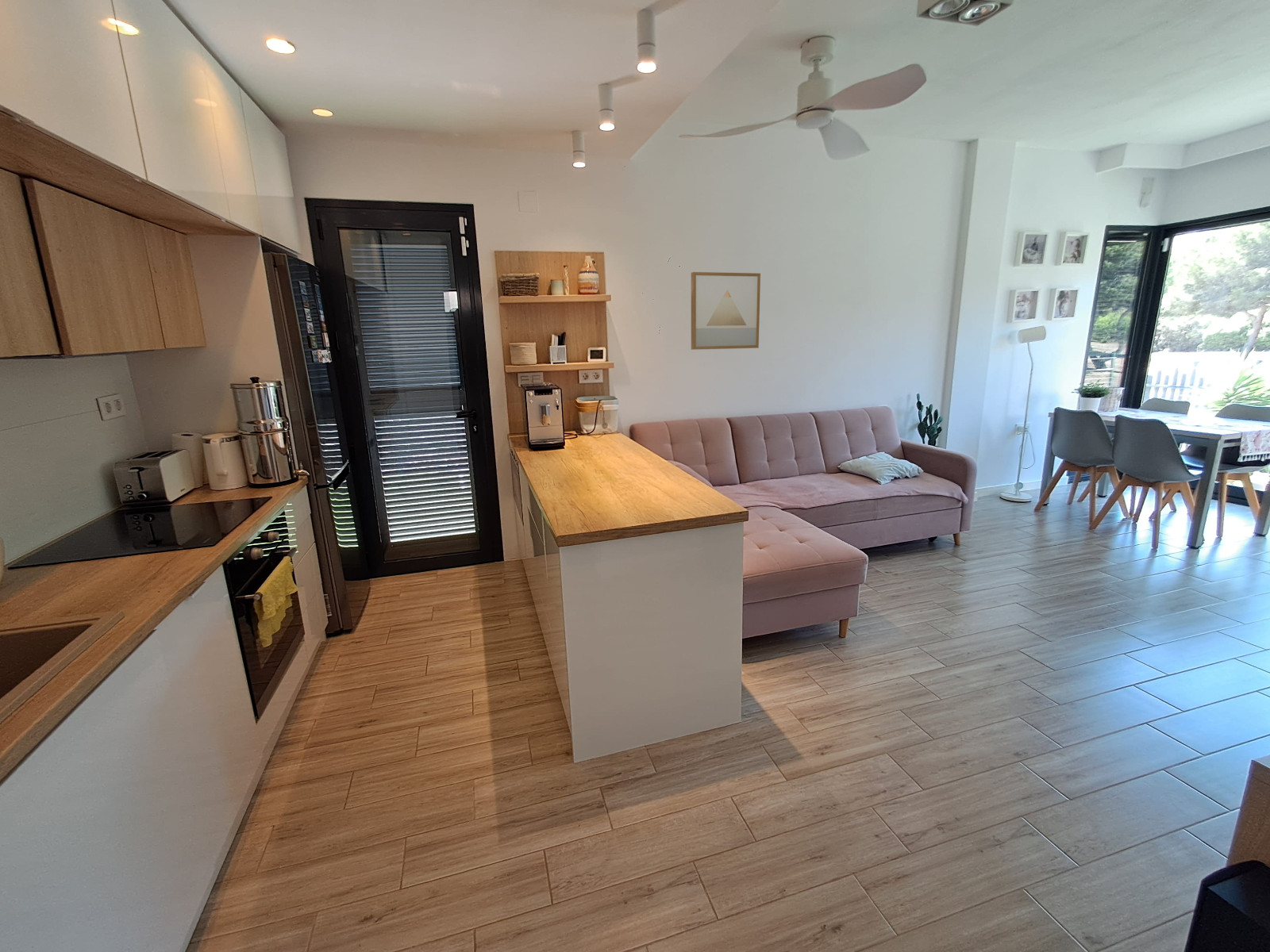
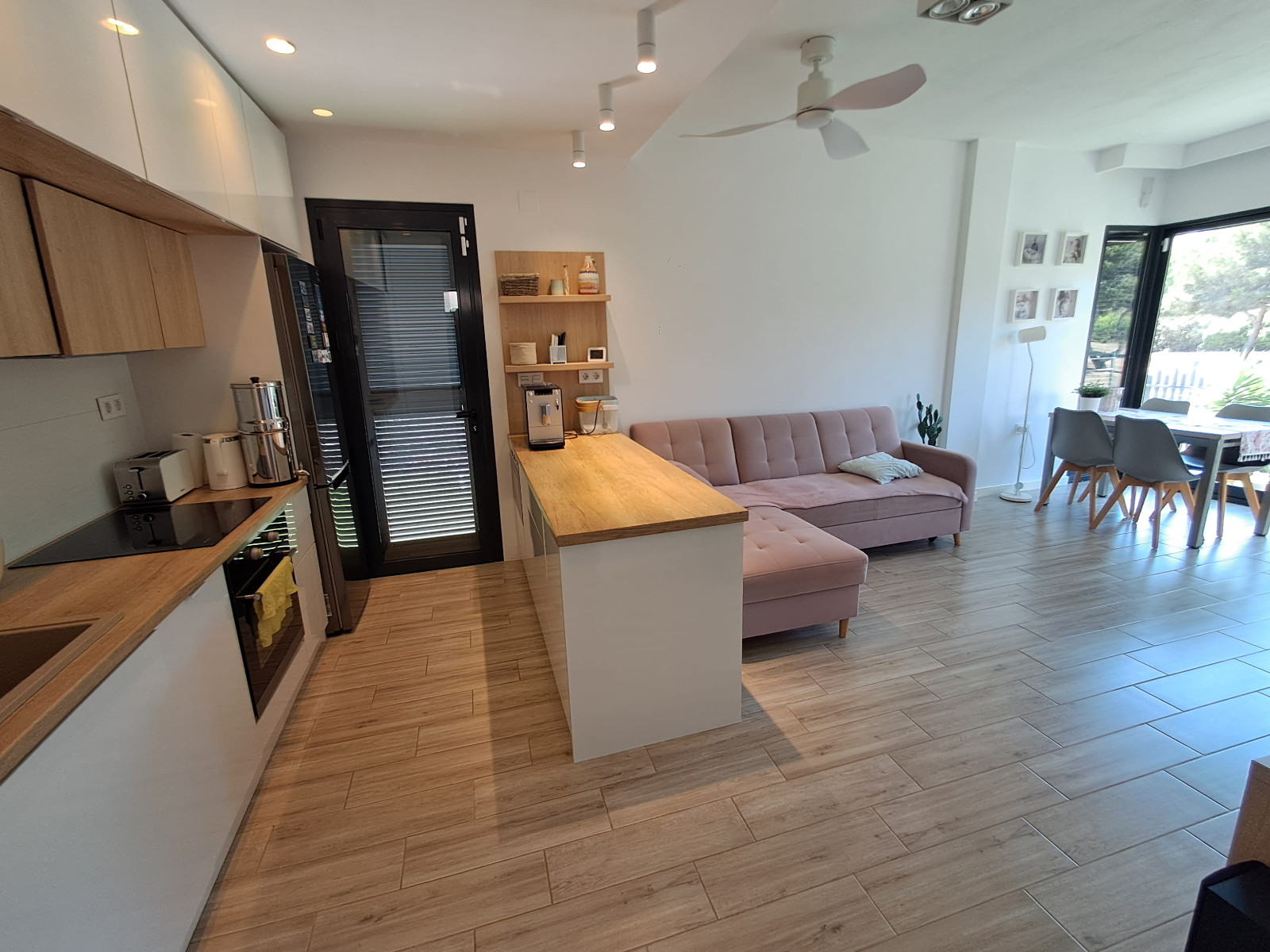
- wall art [691,271,761,351]
